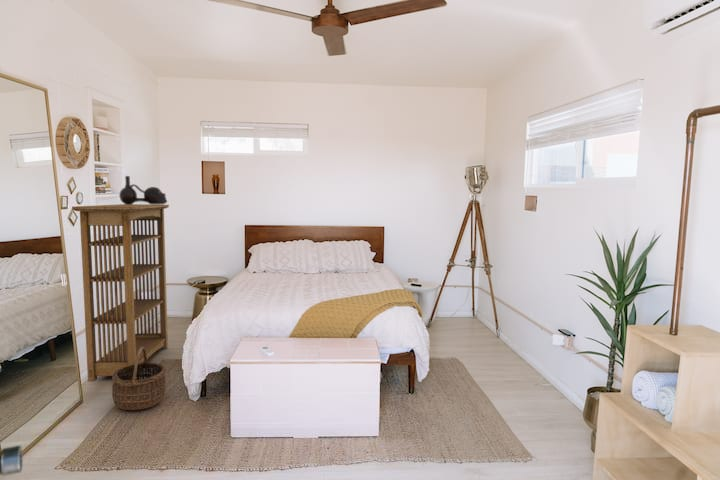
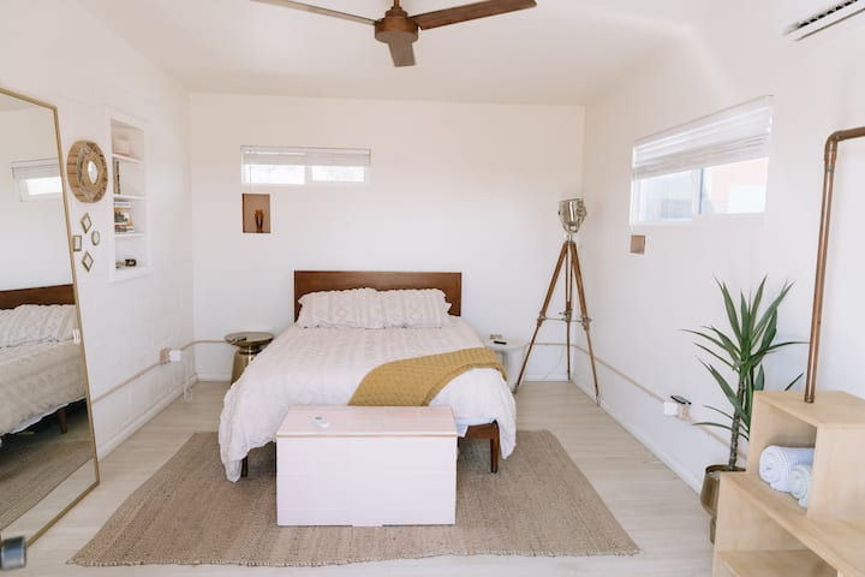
- bookshelf [71,203,170,382]
- decorative vase [118,175,168,205]
- wicker basket [111,347,167,411]
